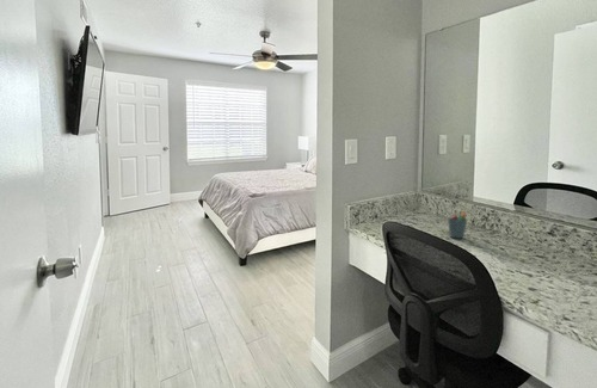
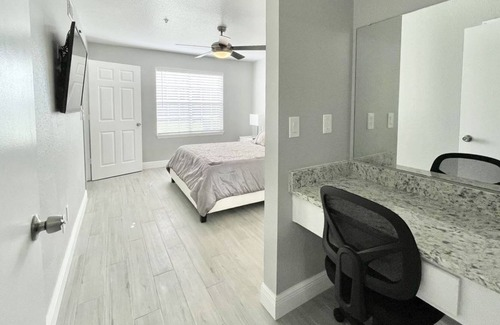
- pen holder [447,207,468,239]
